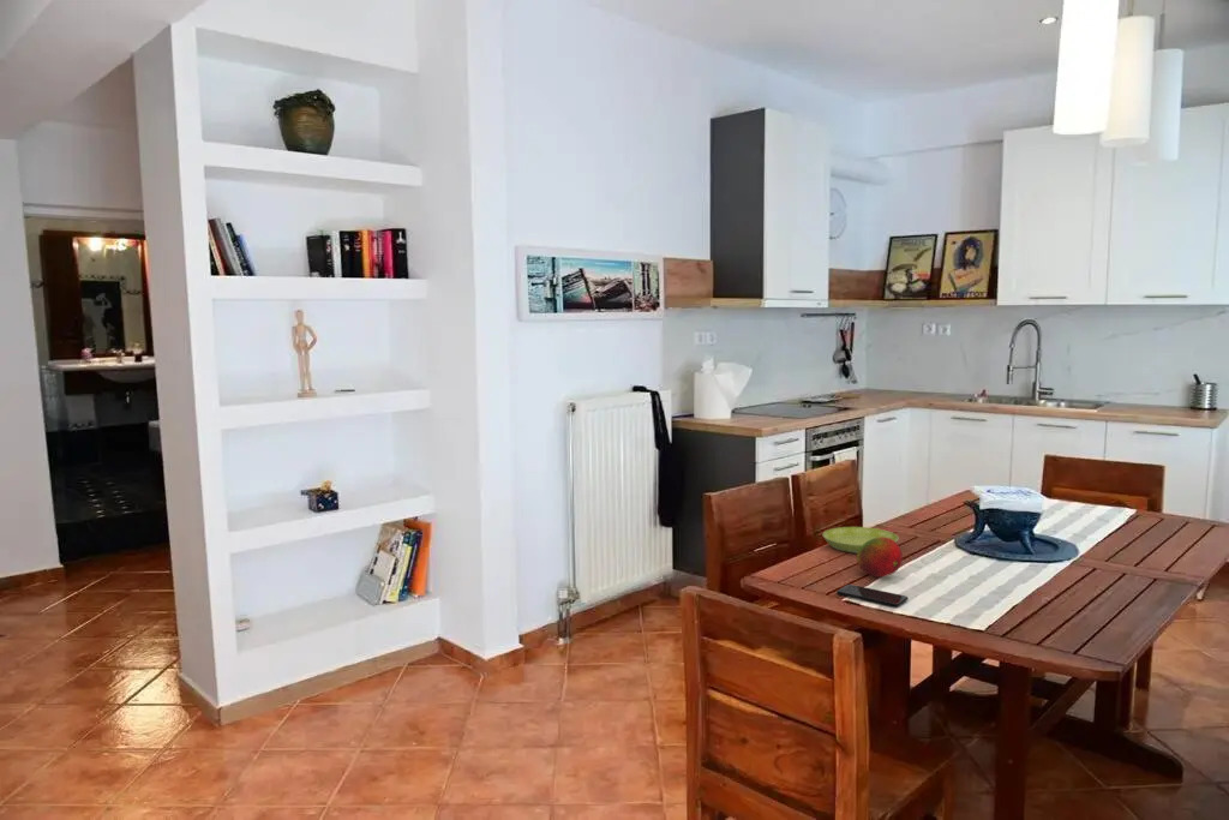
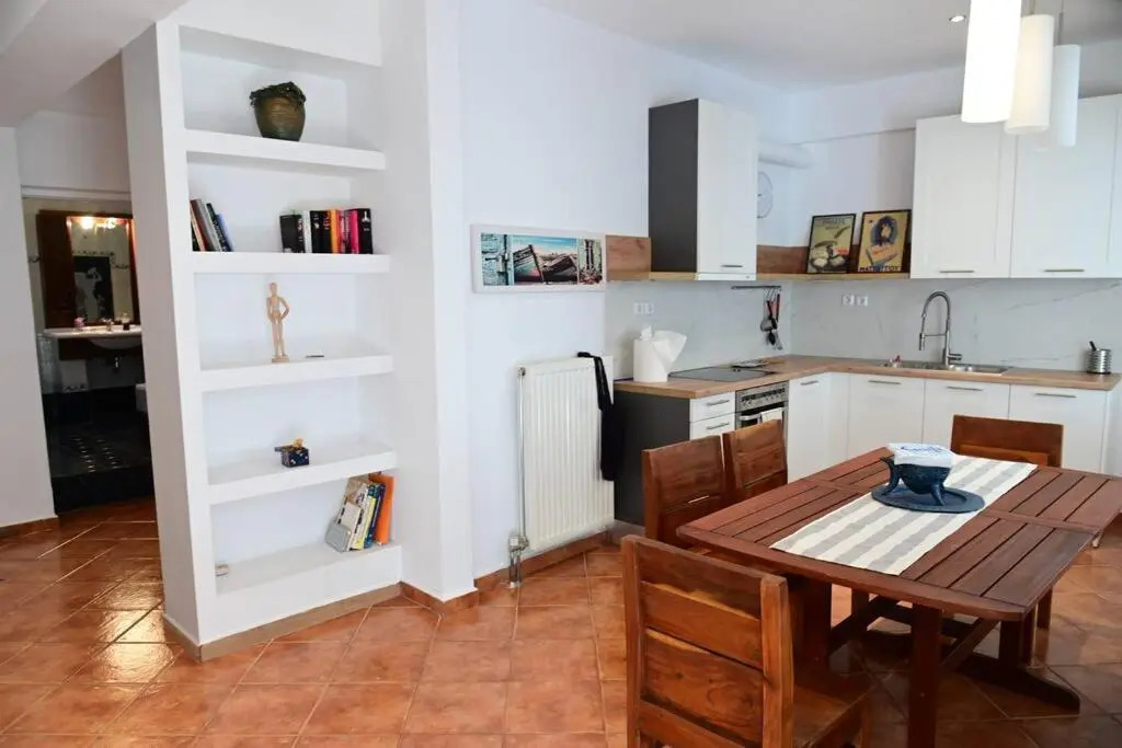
- smartphone [835,583,910,607]
- saucer [822,526,900,555]
- fruit [856,537,904,579]
